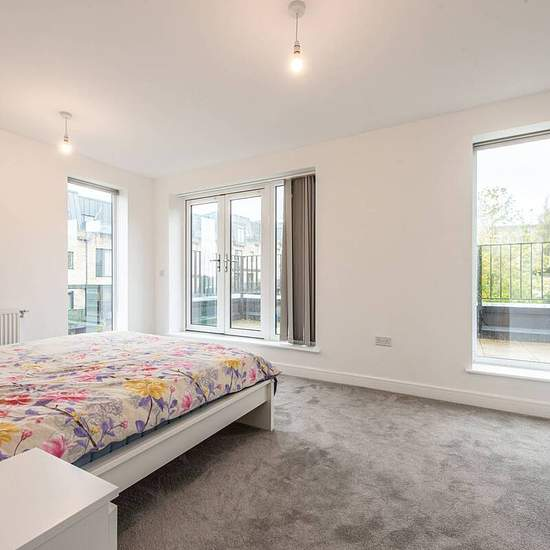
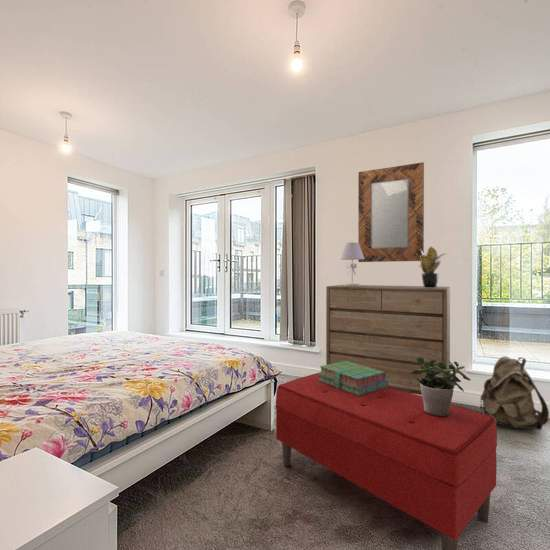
+ backpack [479,355,550,431]
+ bench [275,372,498,550]
+ stack of books [317,361,388,396]
+ potted plant [411,357,472,416]
+ potted plant [418,246,446,288]
+ table lamp [339,241,364,287]
+ home mirror [357,161,425,263]
+ dresser [325,284,451,396]
